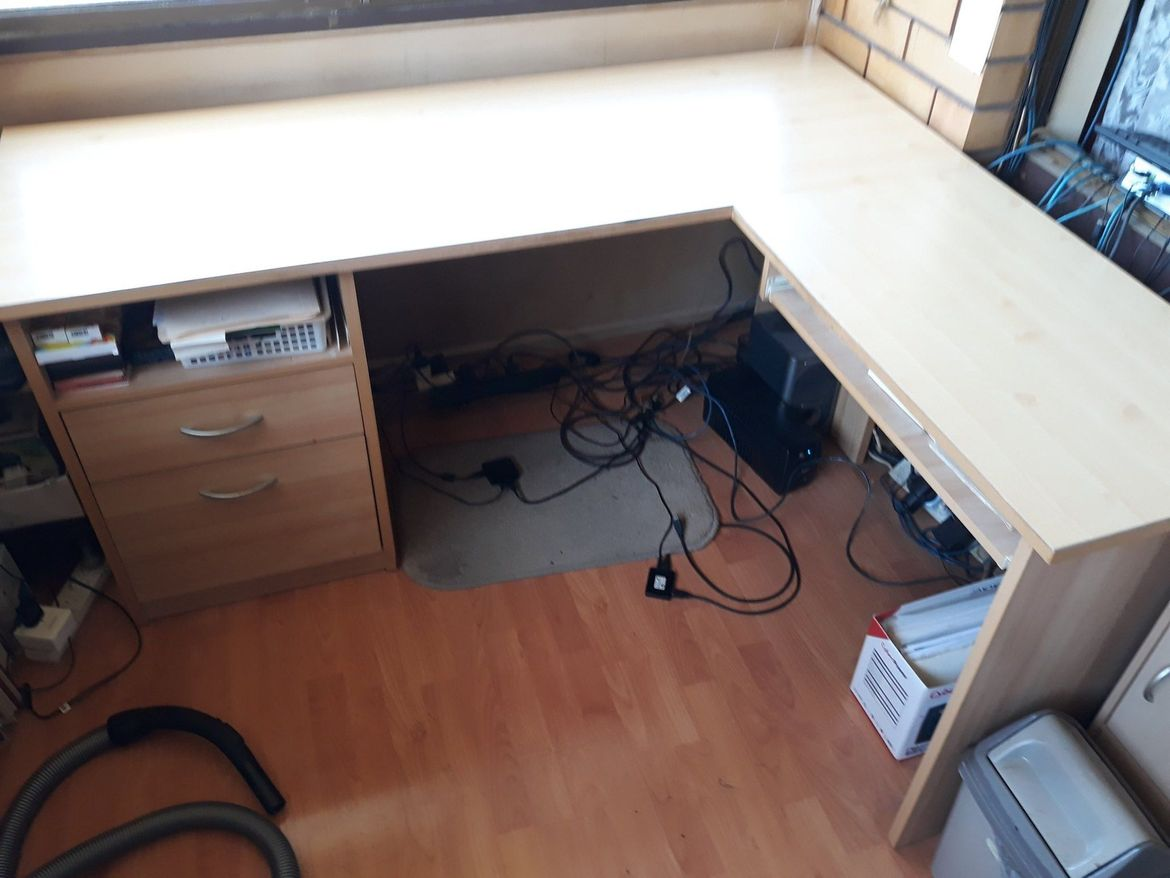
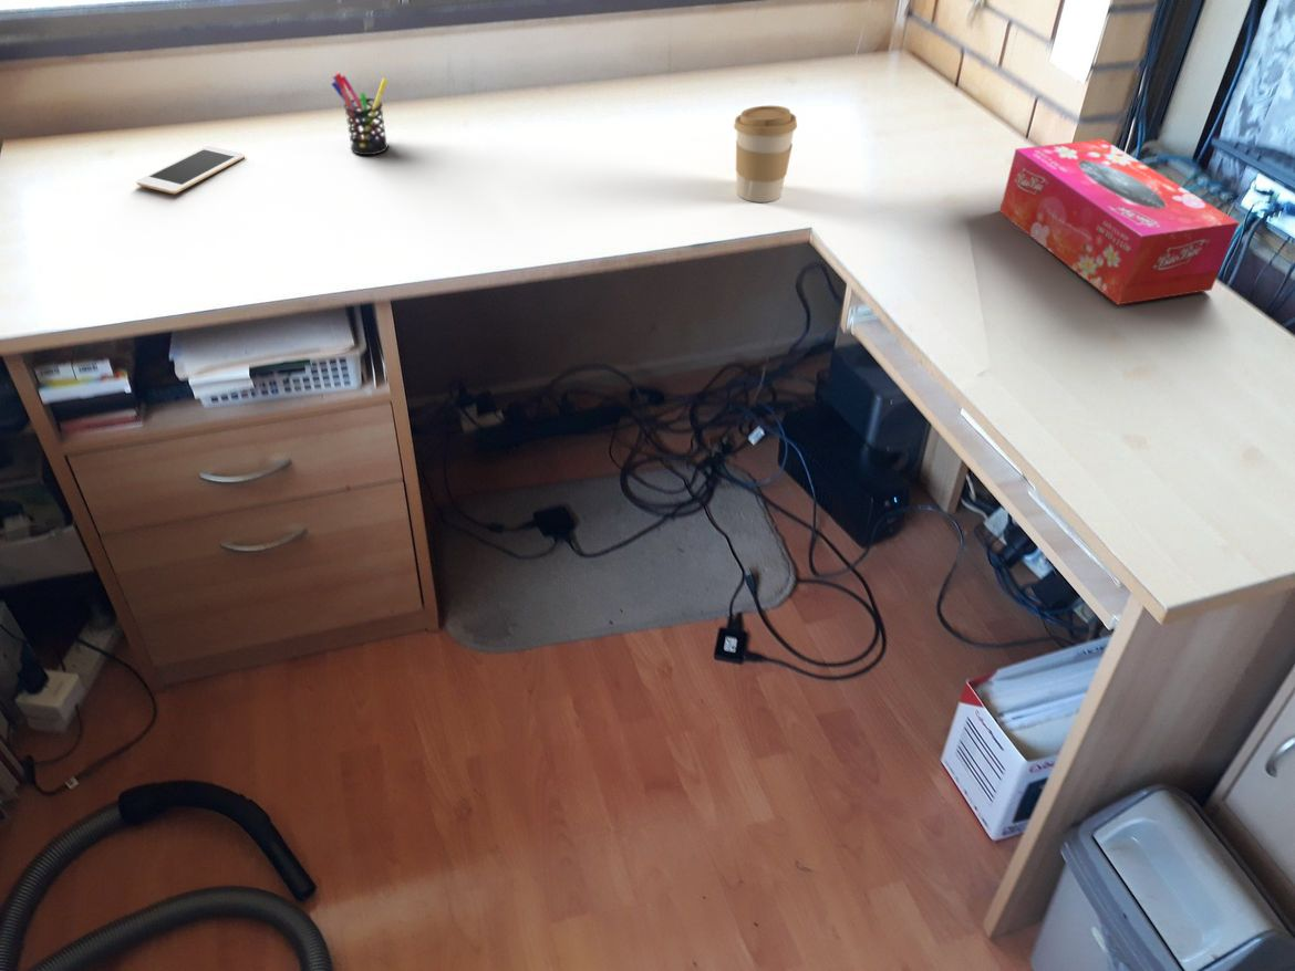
+ coffee cup [733,105,798,203]
+ pen holder [330,72,388,156]
+ cell phone [135,145,246,195]
+ tissue box [998,138,1241,306]
